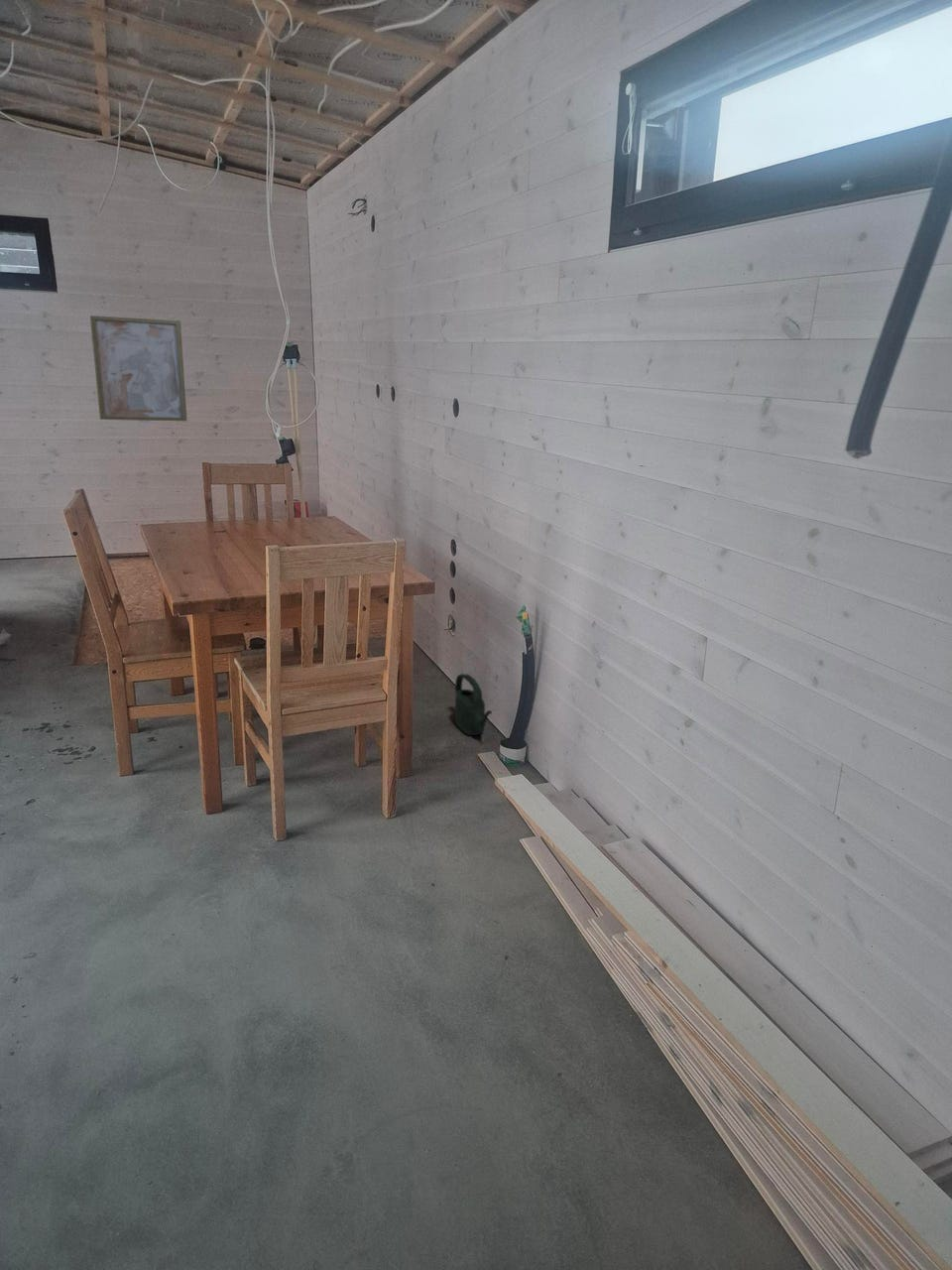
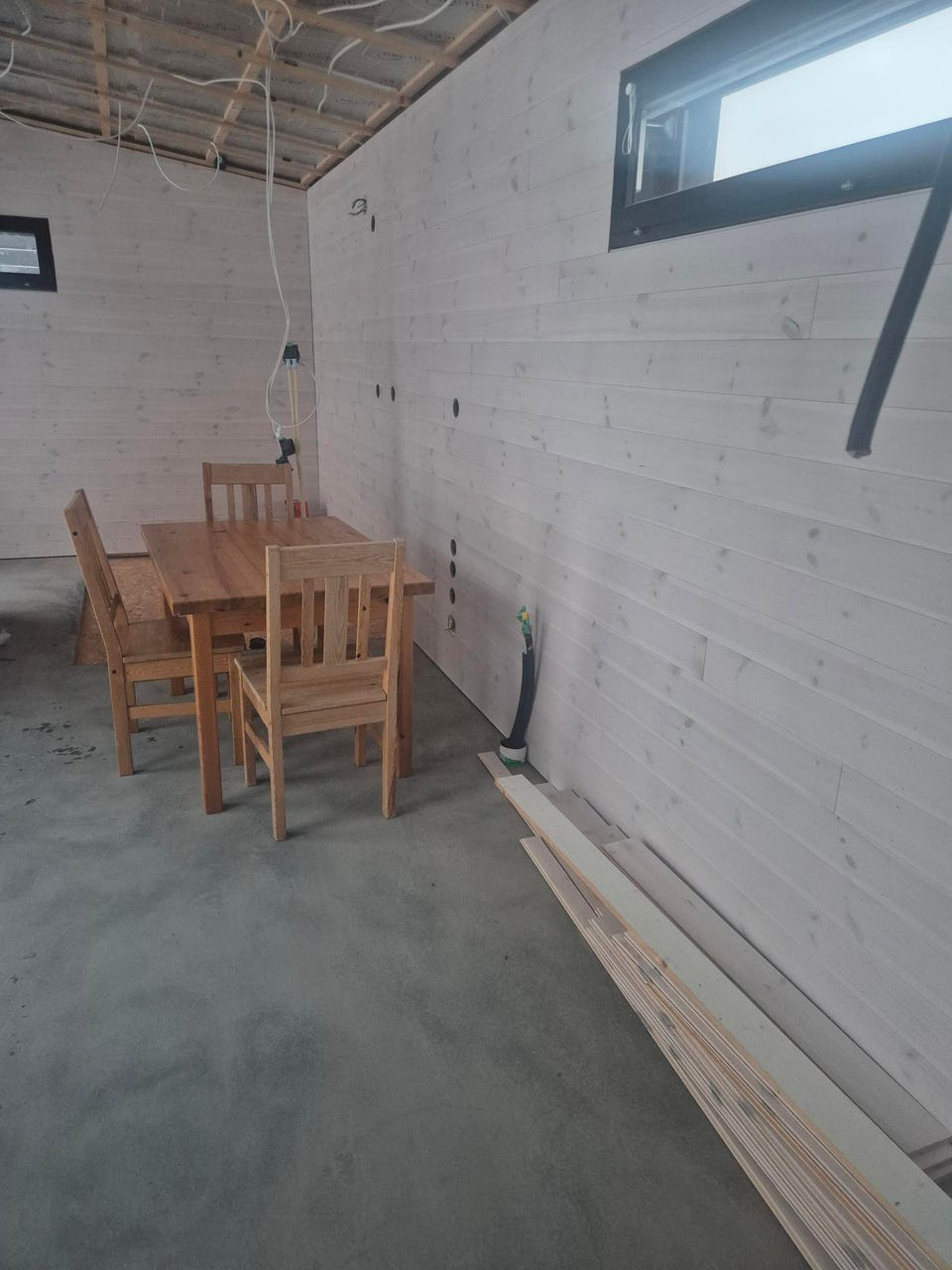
- wall art [89,315,187,422]
- watering can [454,673,493,736]
